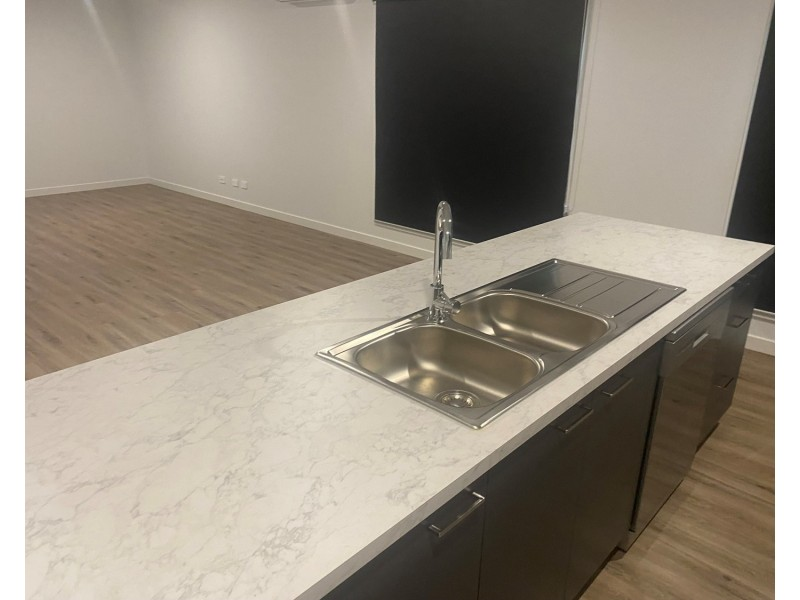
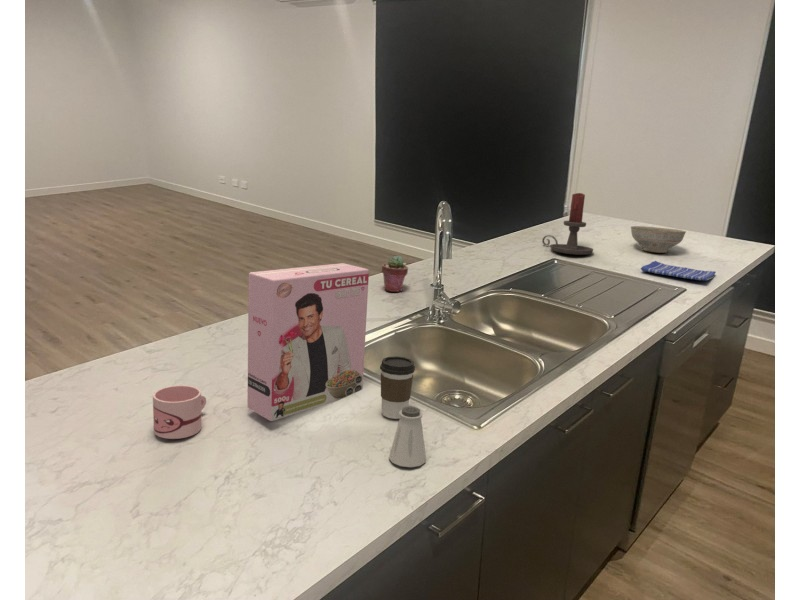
+ mug [152,384,207,440]
+ cereal box [246,262,370,422]
+ coffee cup [379,355,416,420]
+ saltshaker [388,405,427,468]
+ candle holder [541,192,595,256]
+ dish towel [640,260,717,282]
+ potted succulent [381,255,409,293]
+ decorative bowl [630,225,687,254]
